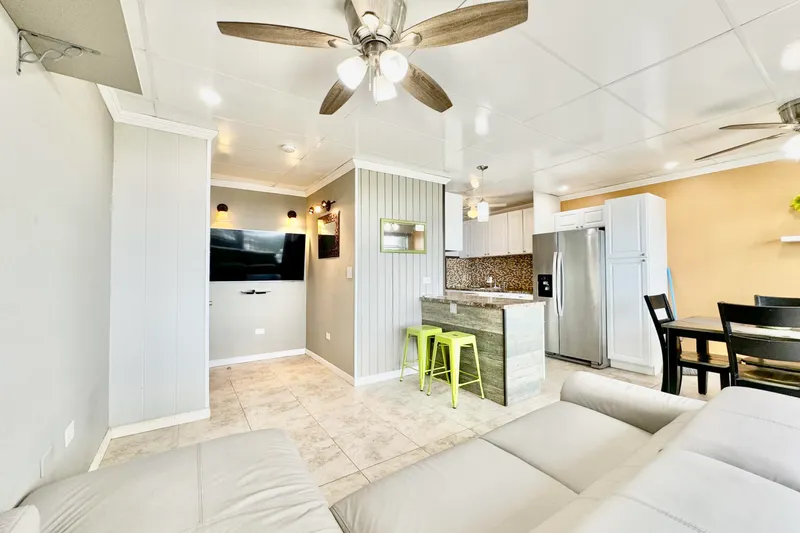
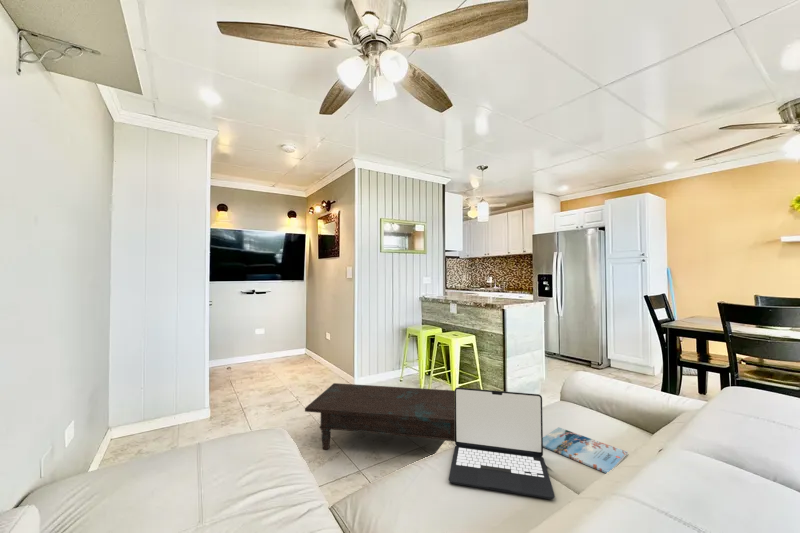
+ laptop [448,387,556,500]
+ magazine [543,426,629,474]
+ coffee table [304,382,455,451]
